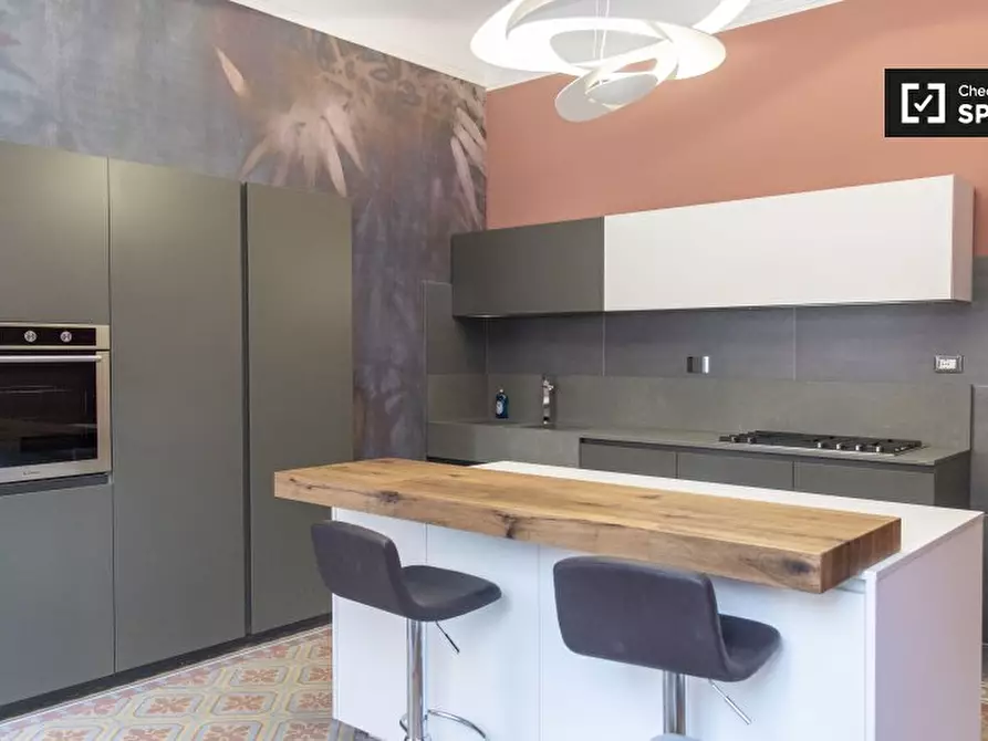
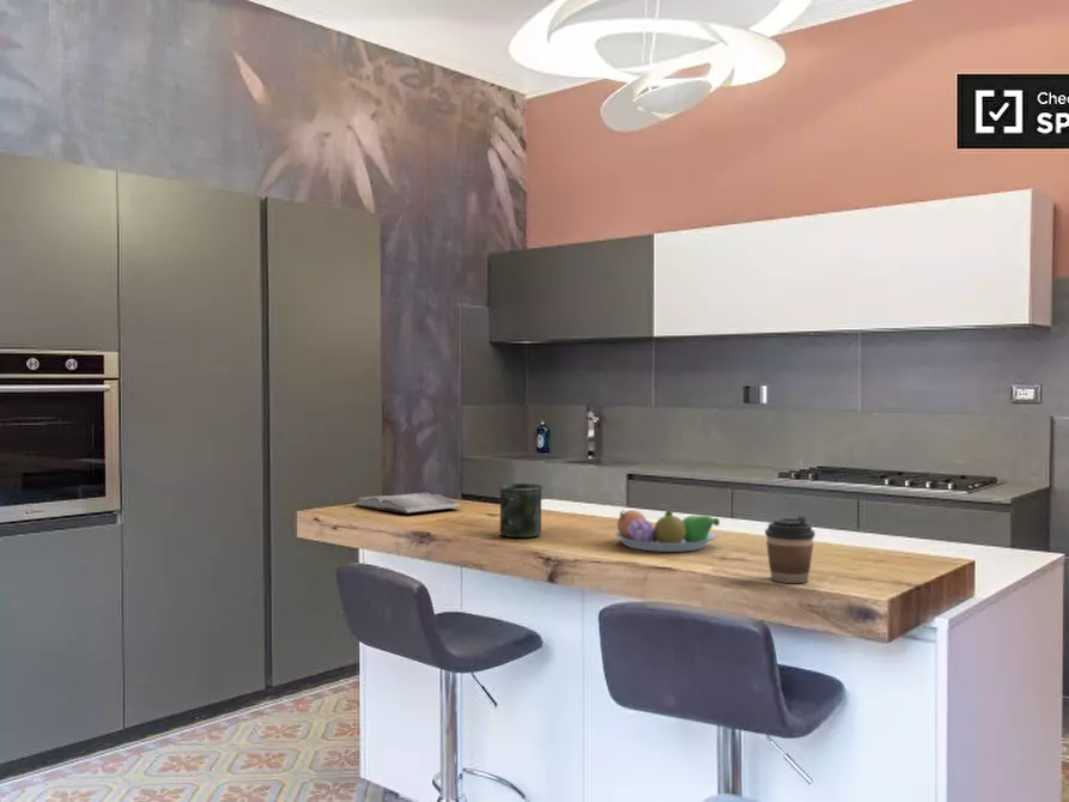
+ hardback book [354,492,463,515]
+ mug [498,482,545,539]
+ coffee cup [764,515,816,584]
+ fruit bowl [614,509,721,553]
